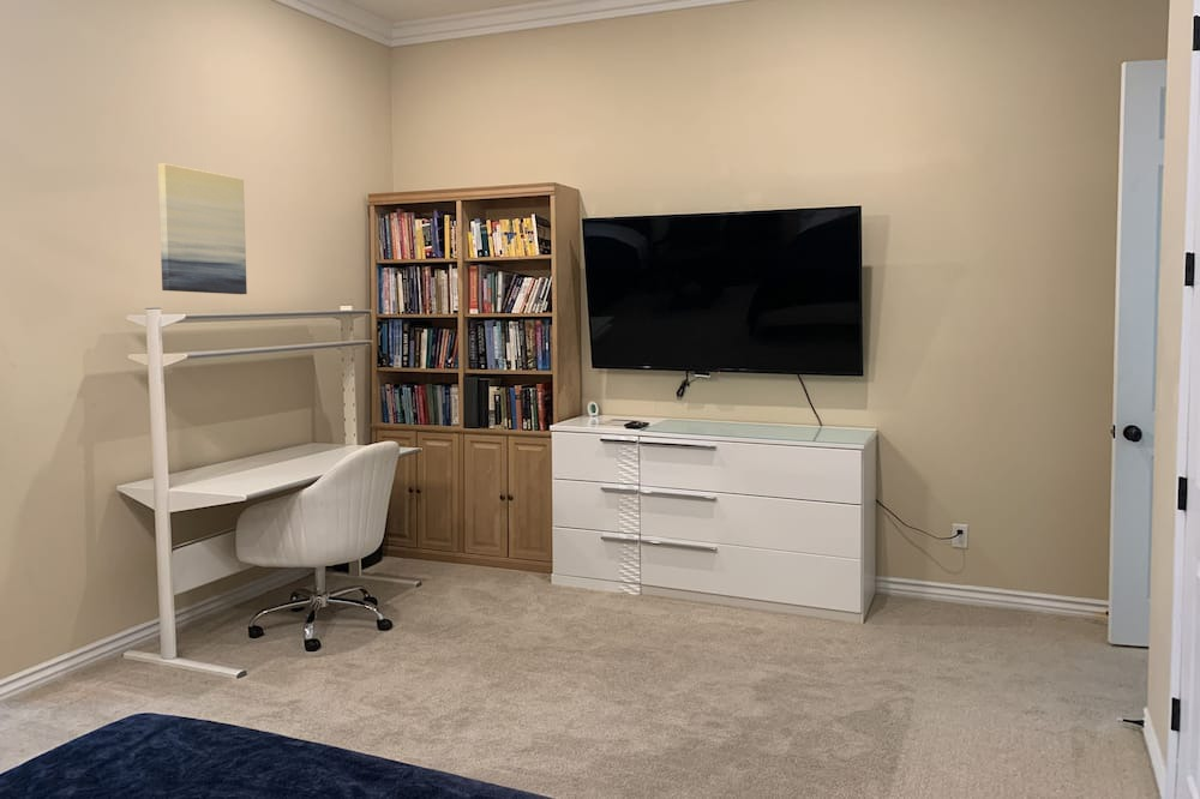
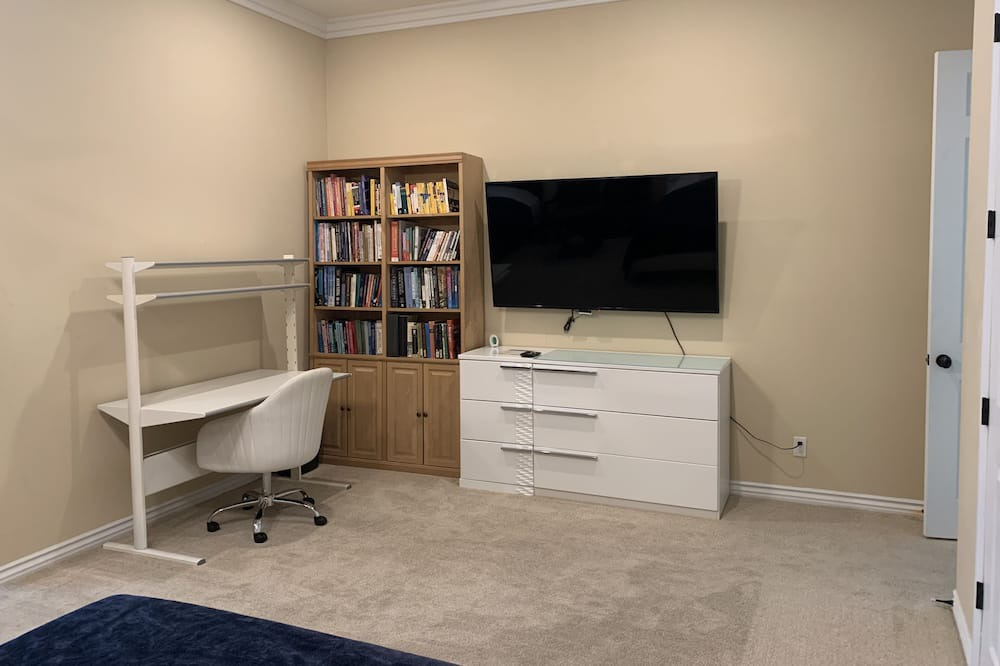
- wall art [157,162,248,295]
